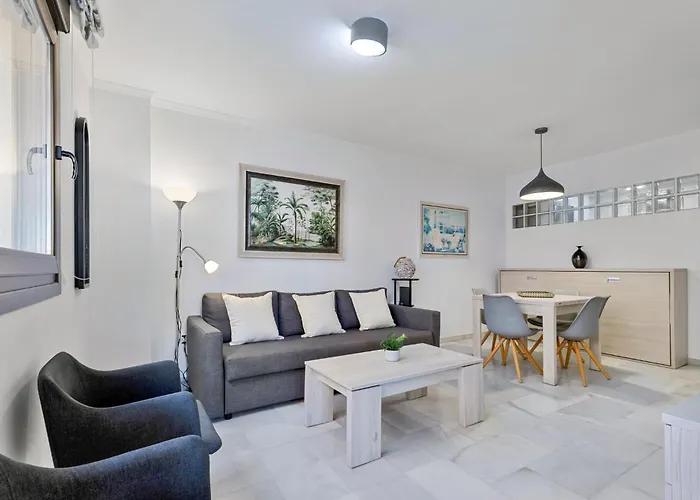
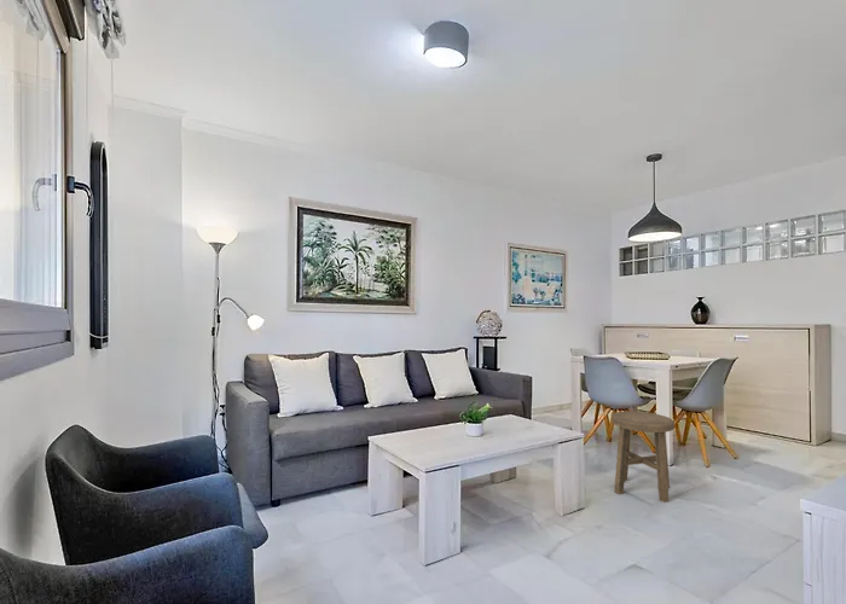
+ stool [612,411,676,504]
